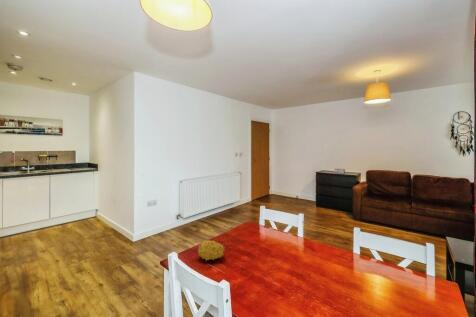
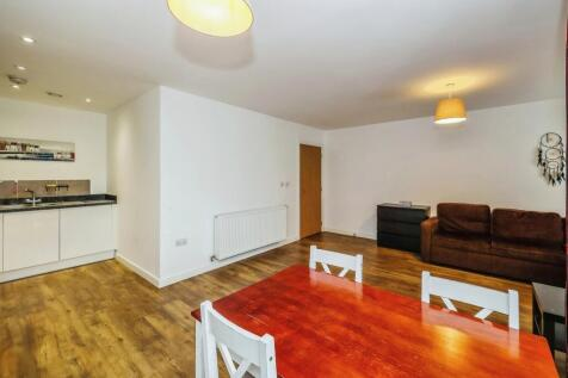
- fruit [197,239,226,262]
